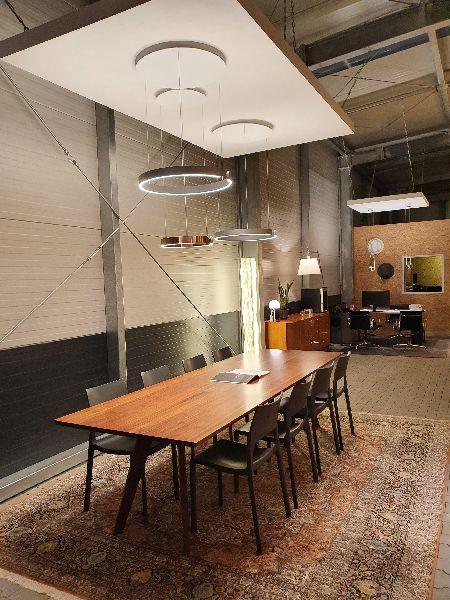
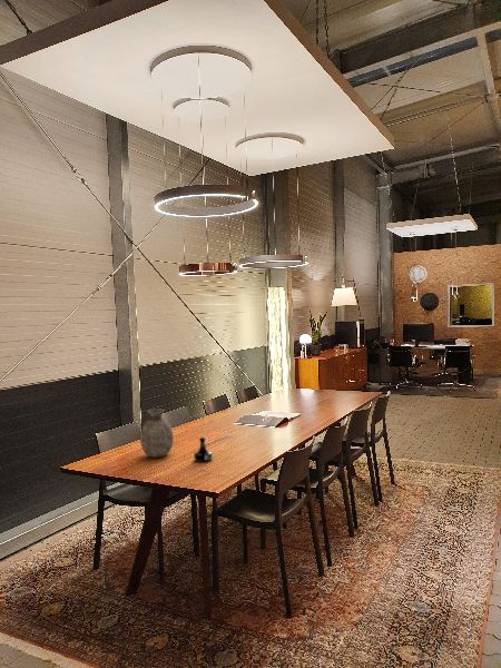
+ vase [139,407,175,459]
+ tequila bottle [193,436,213,463]
